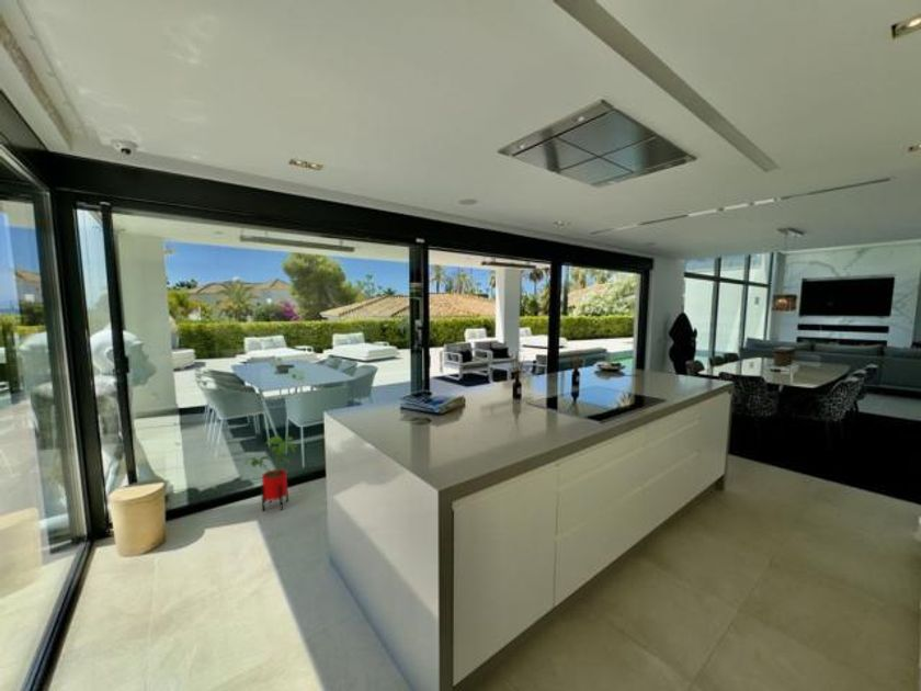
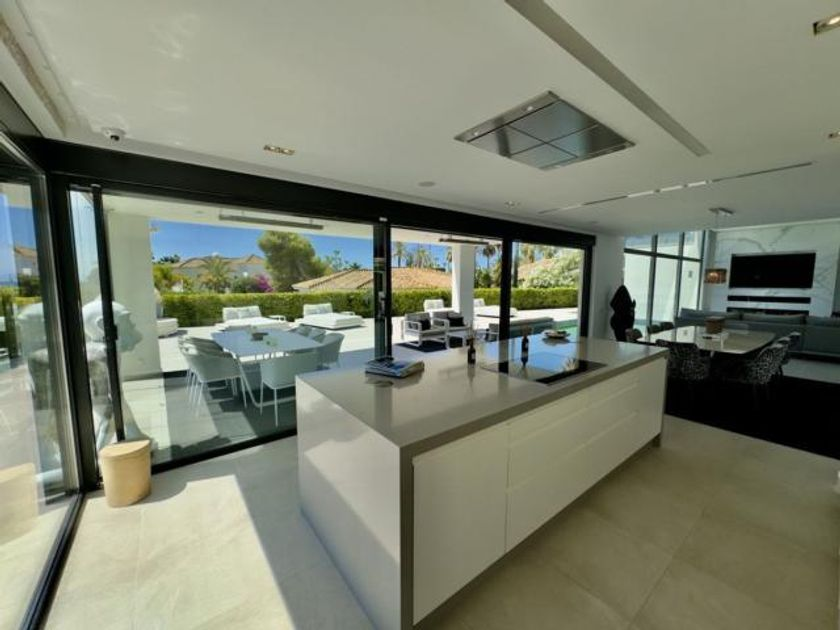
- house plant [243,435,298,512]
